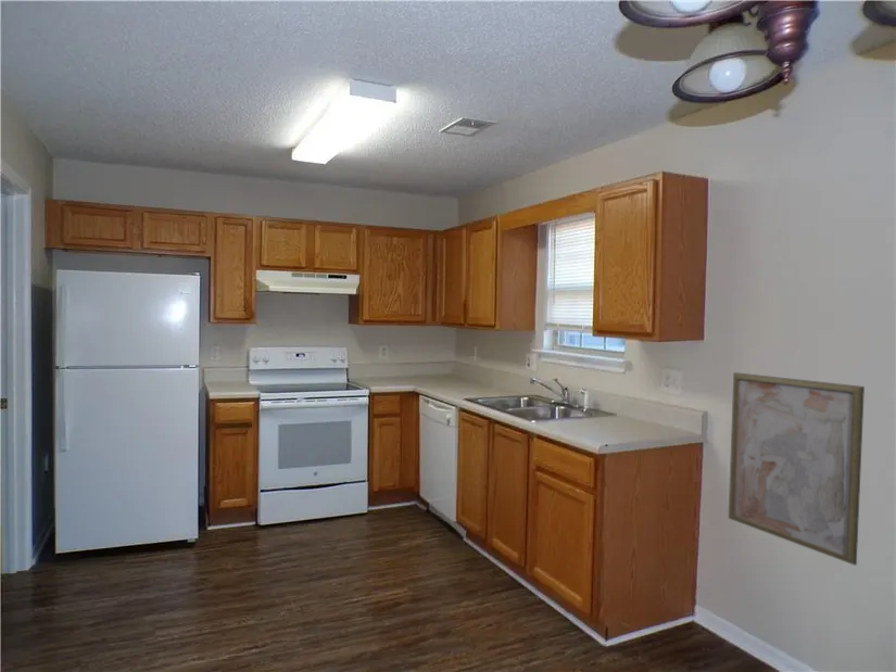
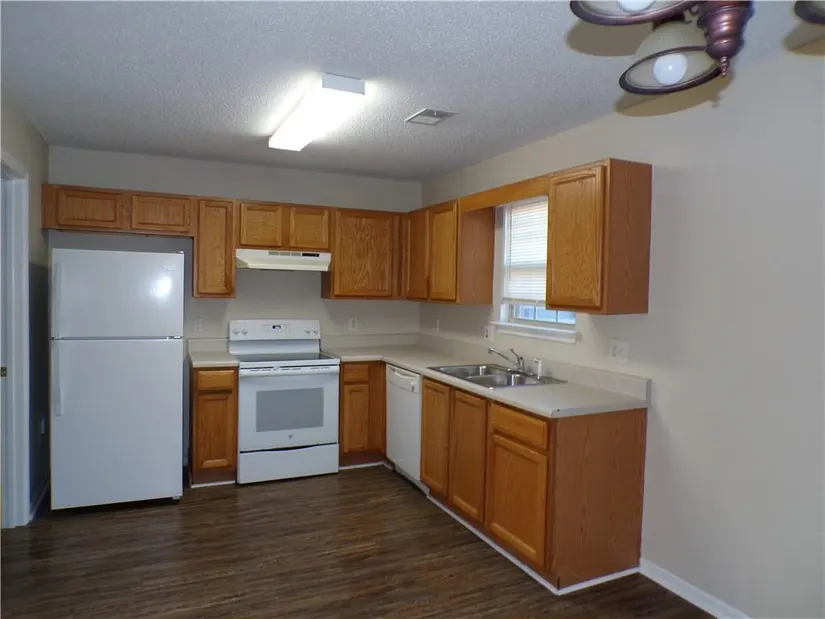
- wall art [728,371,866,567]
